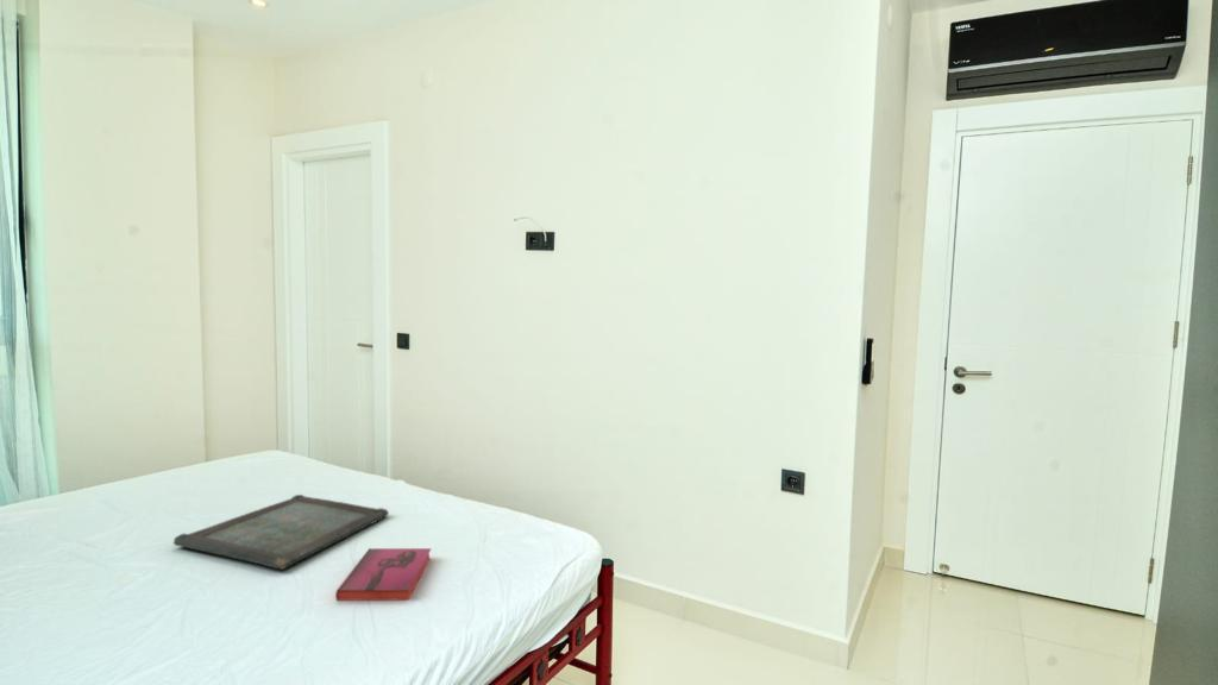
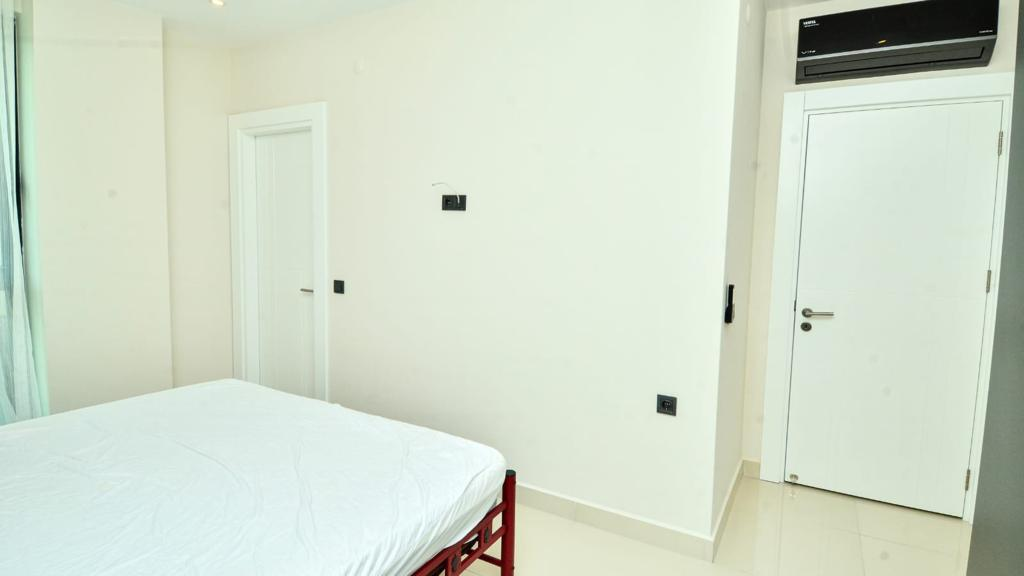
- serving tray [172,494,390,571]
- hardback book [334,547,433,602]
